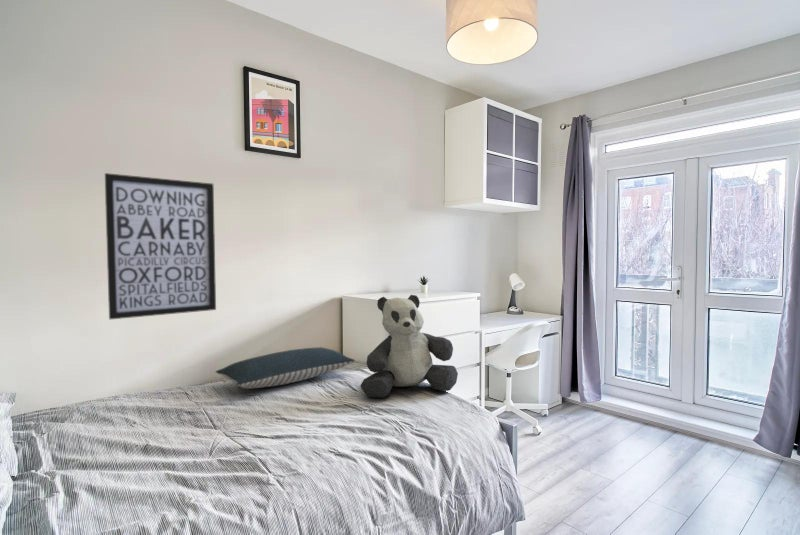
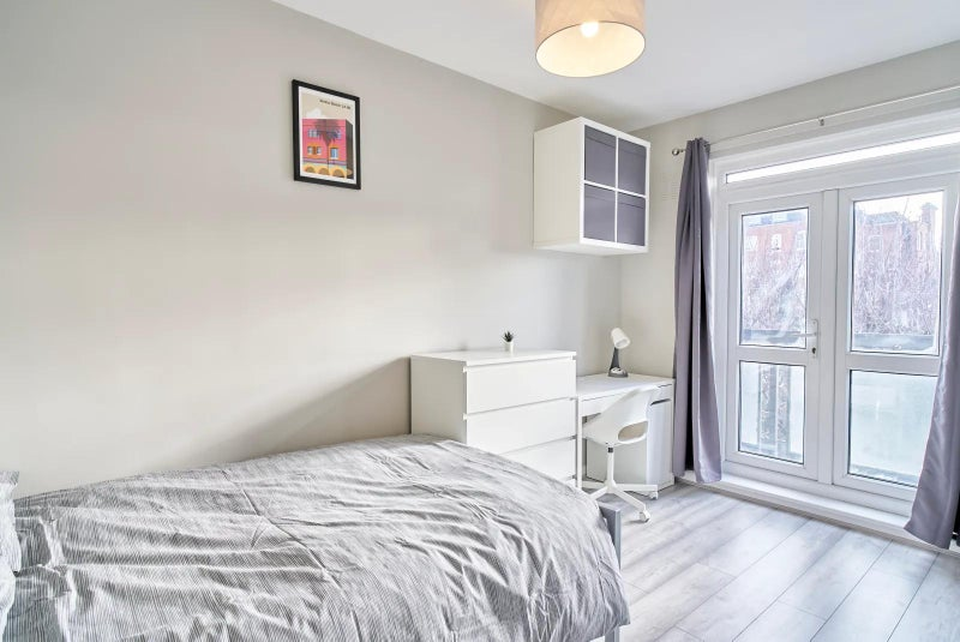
- pillow [215,346,356,390]
- teddy bear [360,294,459,399]
- wall art [104,172,217,320]
